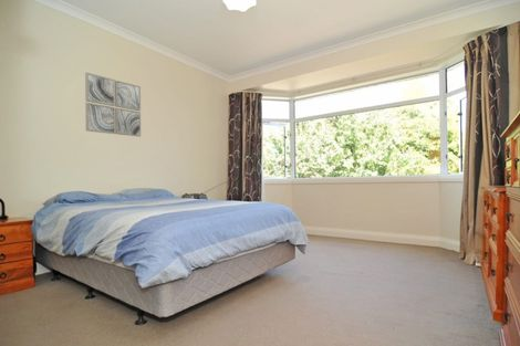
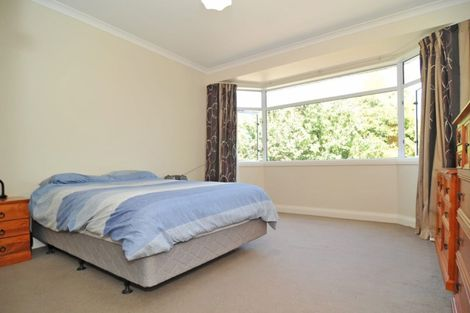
- wall art [84,72,142,138]
